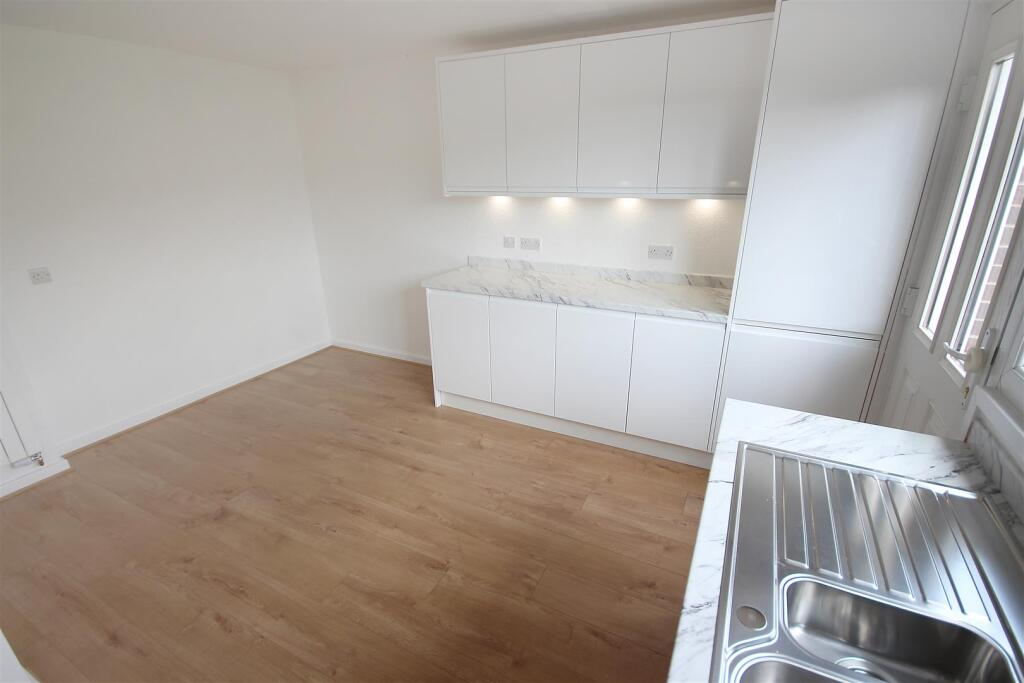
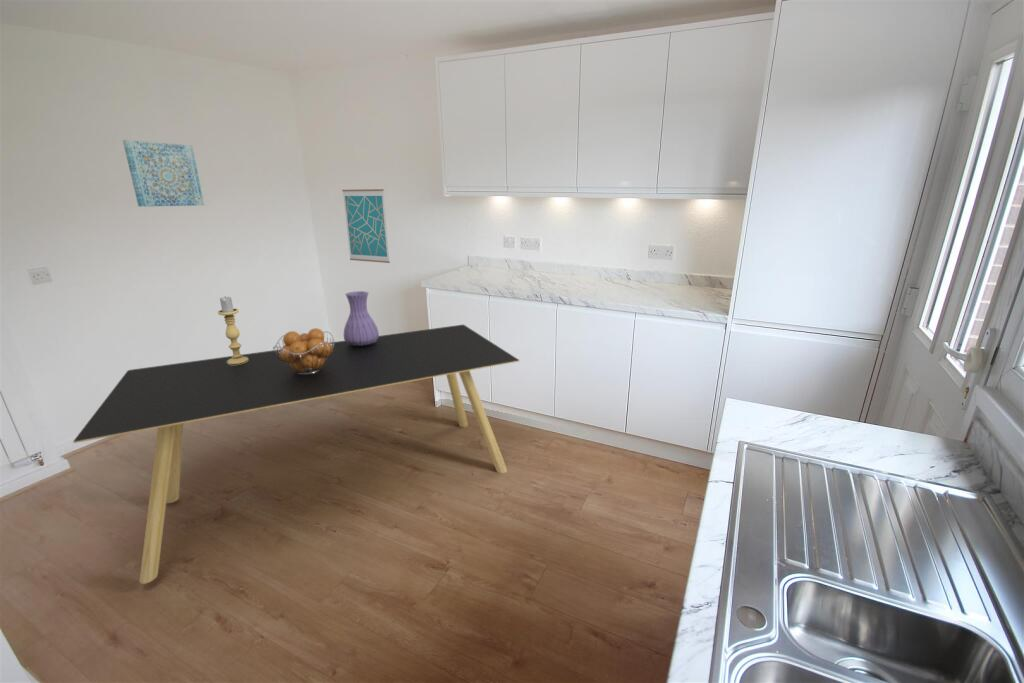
+ fruit basket [272,327,335,375]
+ dining table [72,324,521,585]
+ vase [343,290,380,346]
+ wall art [341,188,391,264]
+ candle holder [217,296,248,365]
+ wall art [122,139,205,208]
